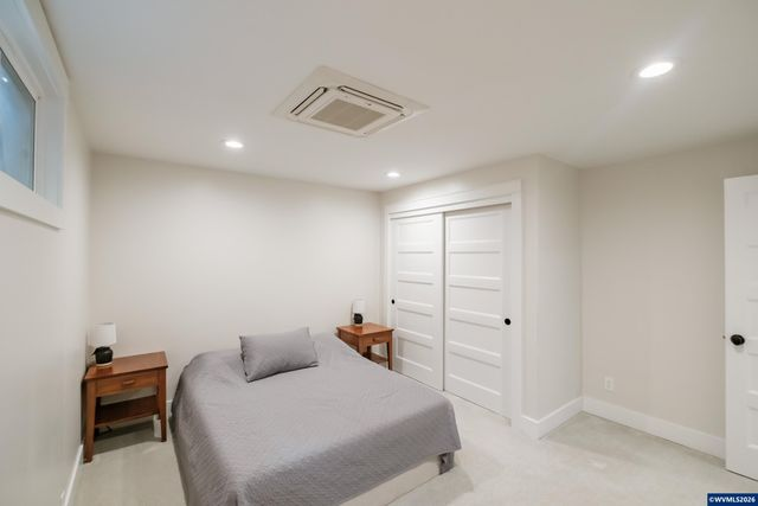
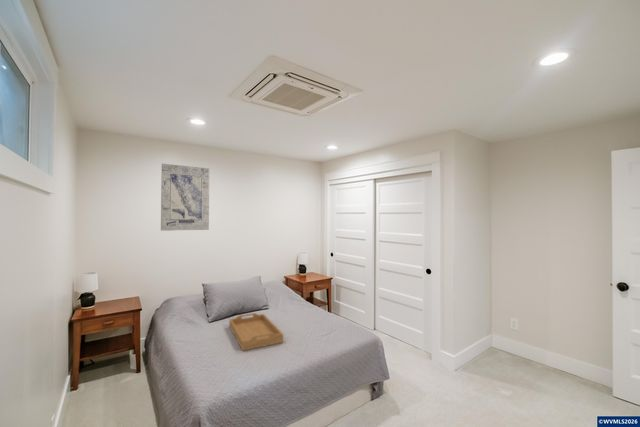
+ serving tray [228,312,284,352]
+ wall art [160,163,210,232]
